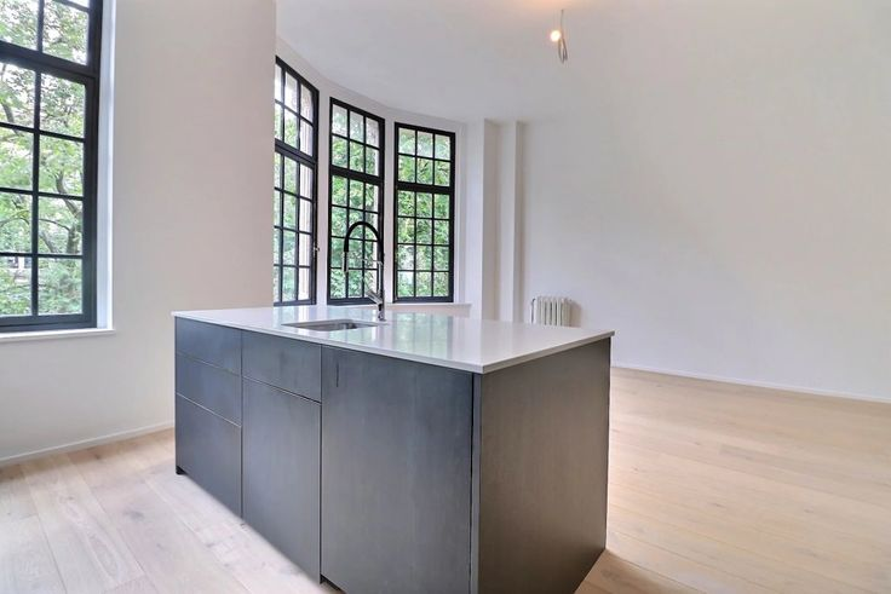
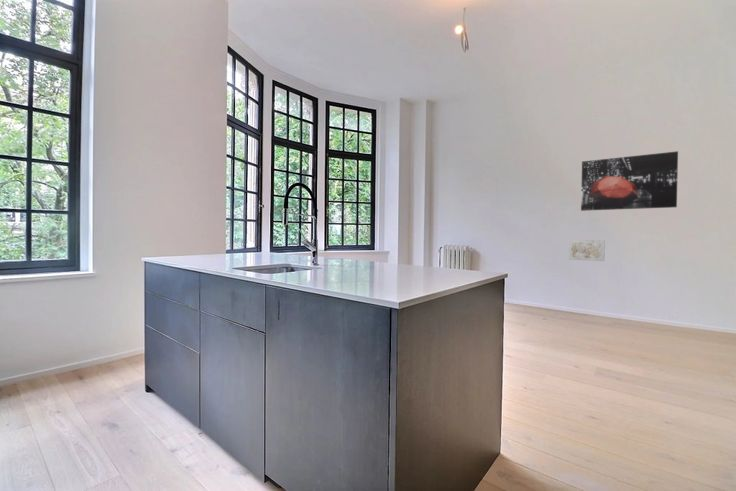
+ wall art [568,239,606,262]
+ wall art [580,150,679,212]
